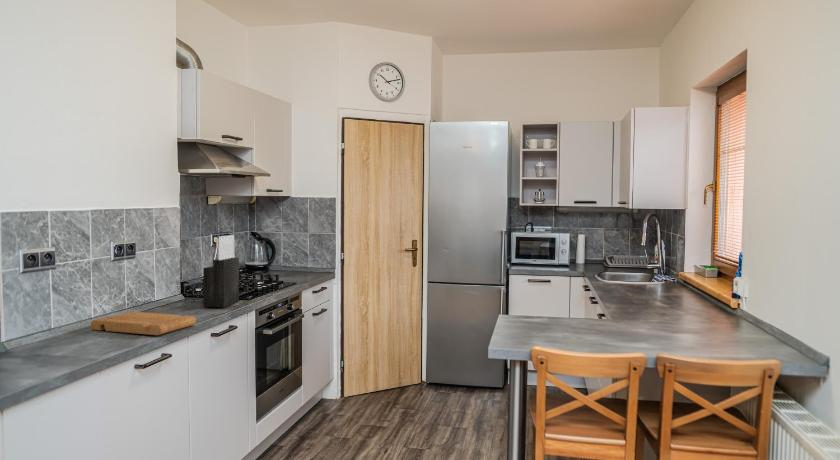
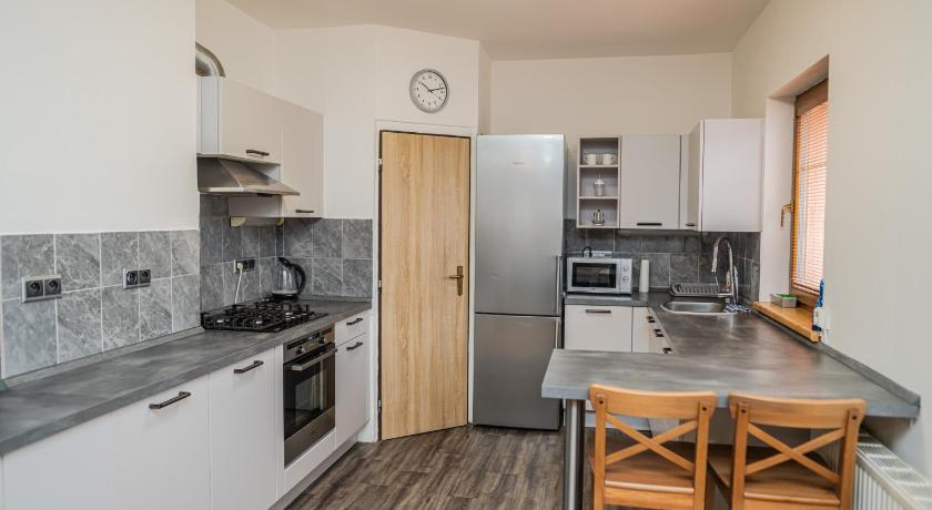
- cutting board [90,311,197,336]
- knife block [202,234,240,308]
